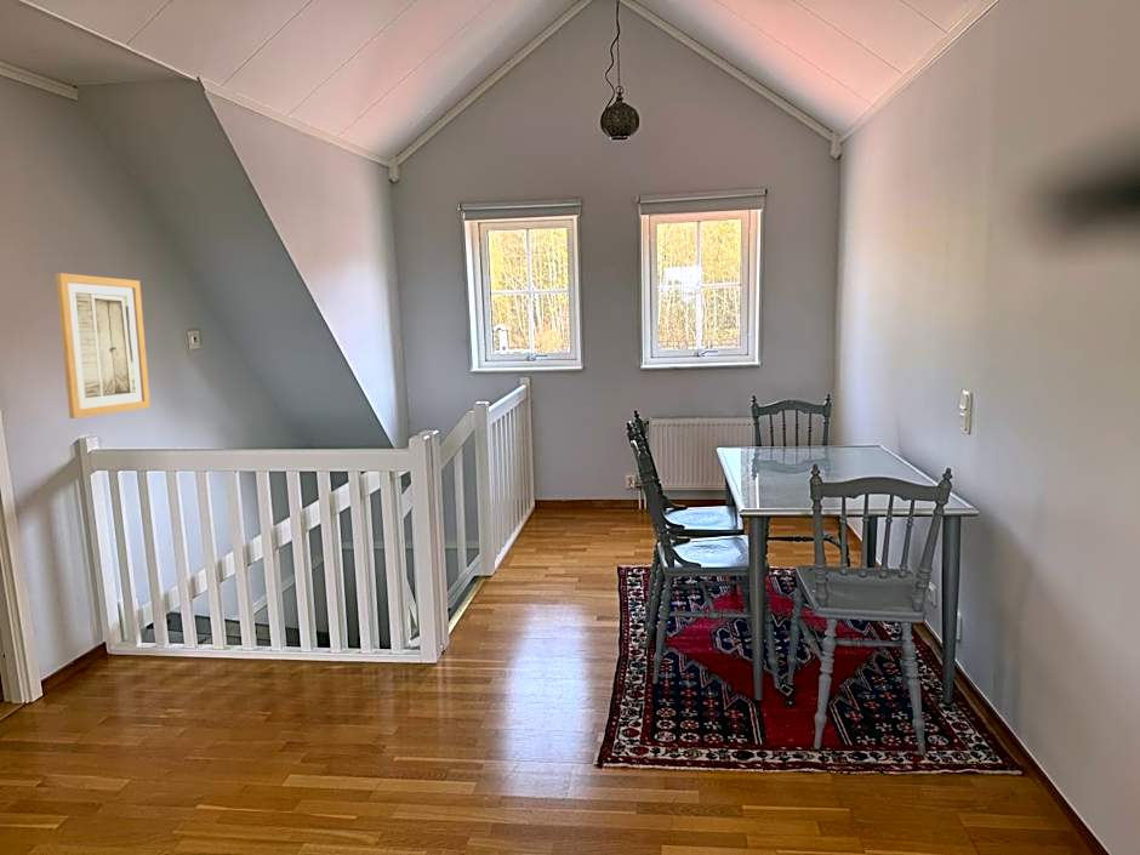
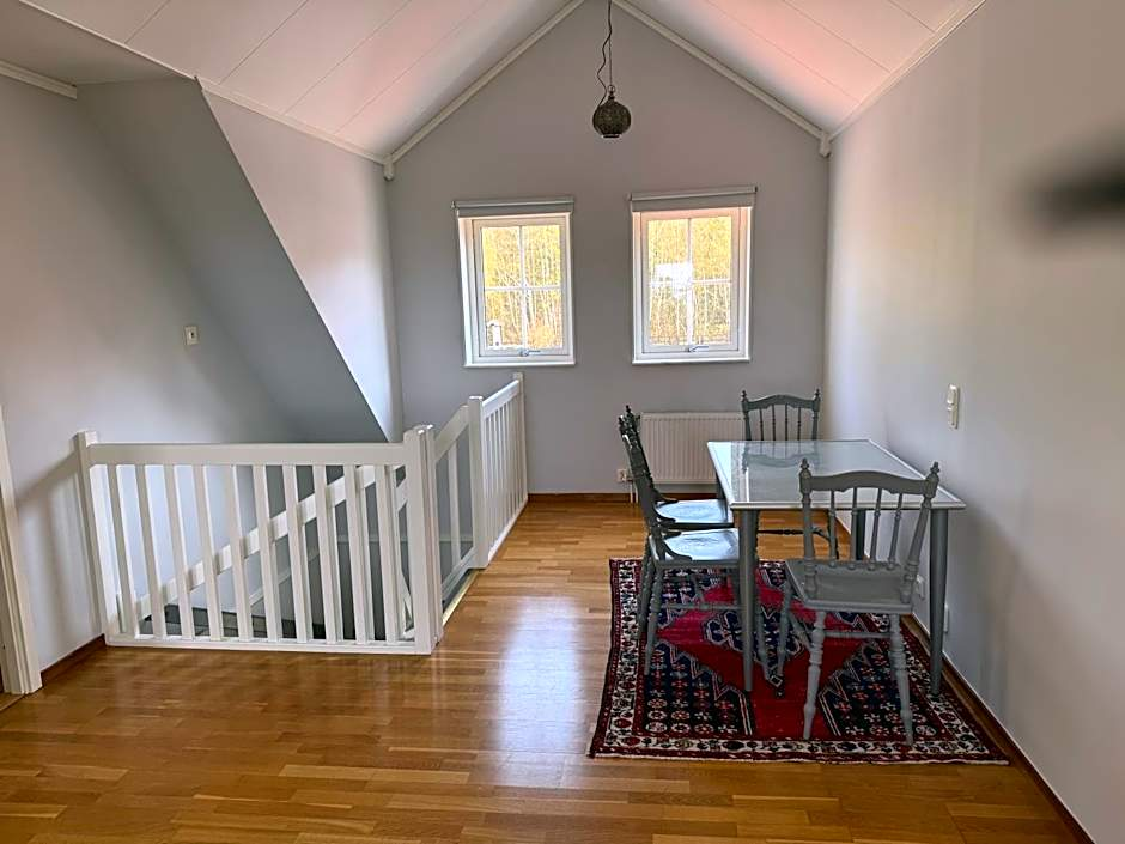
- wall art [55,272,152,420]
